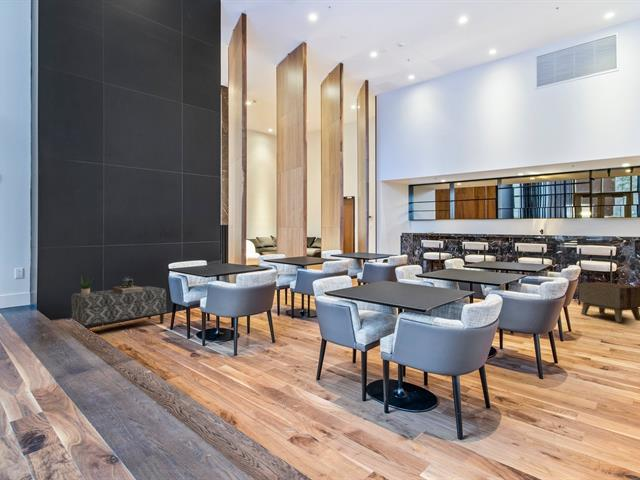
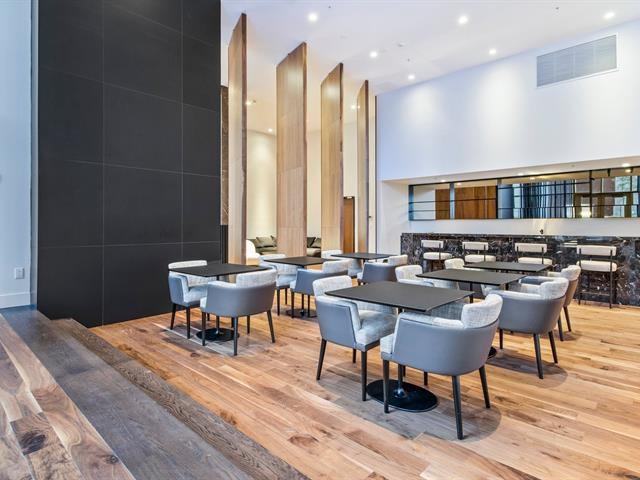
- side table [578,281,640,324]
- bench [70,285,167,331]
- potted plant [78,275,96,295]
- decorative urn [112,275,142,294]
